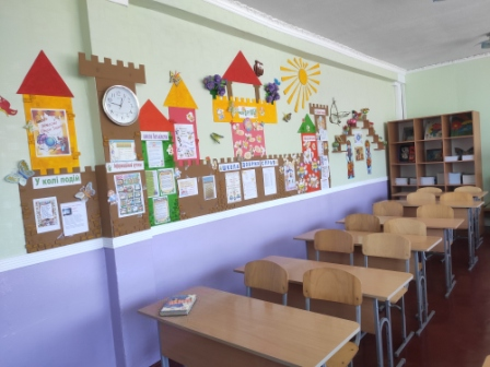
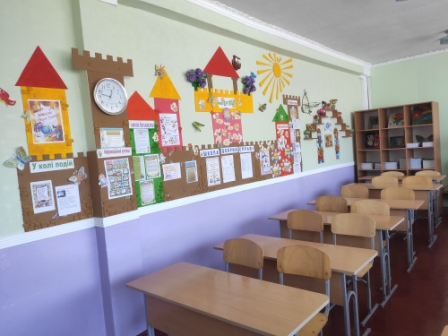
- book [158,294,198,318]
